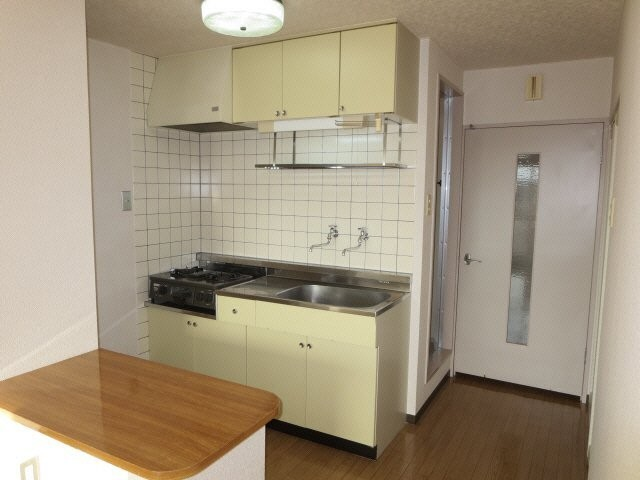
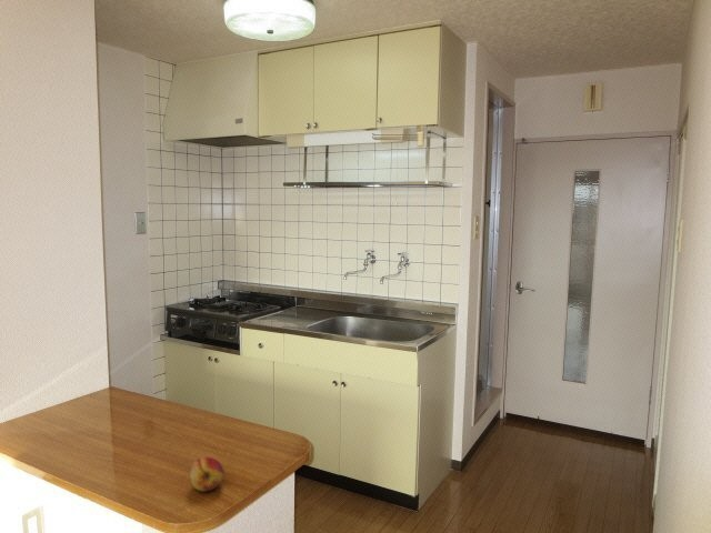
+ fruit [189,456,226,493]
